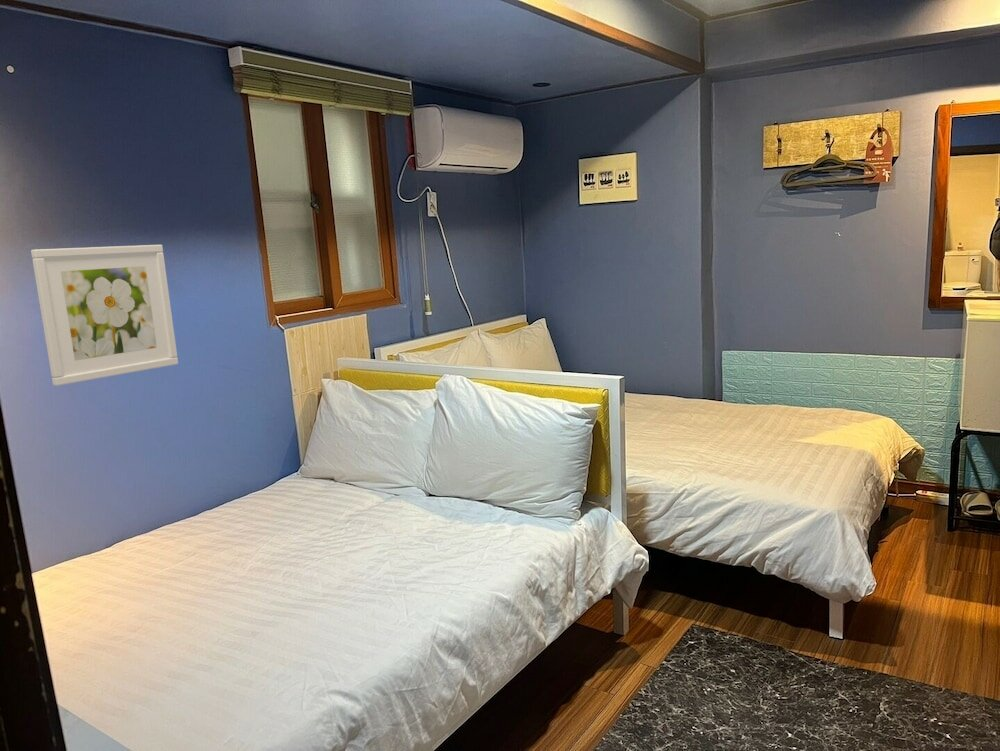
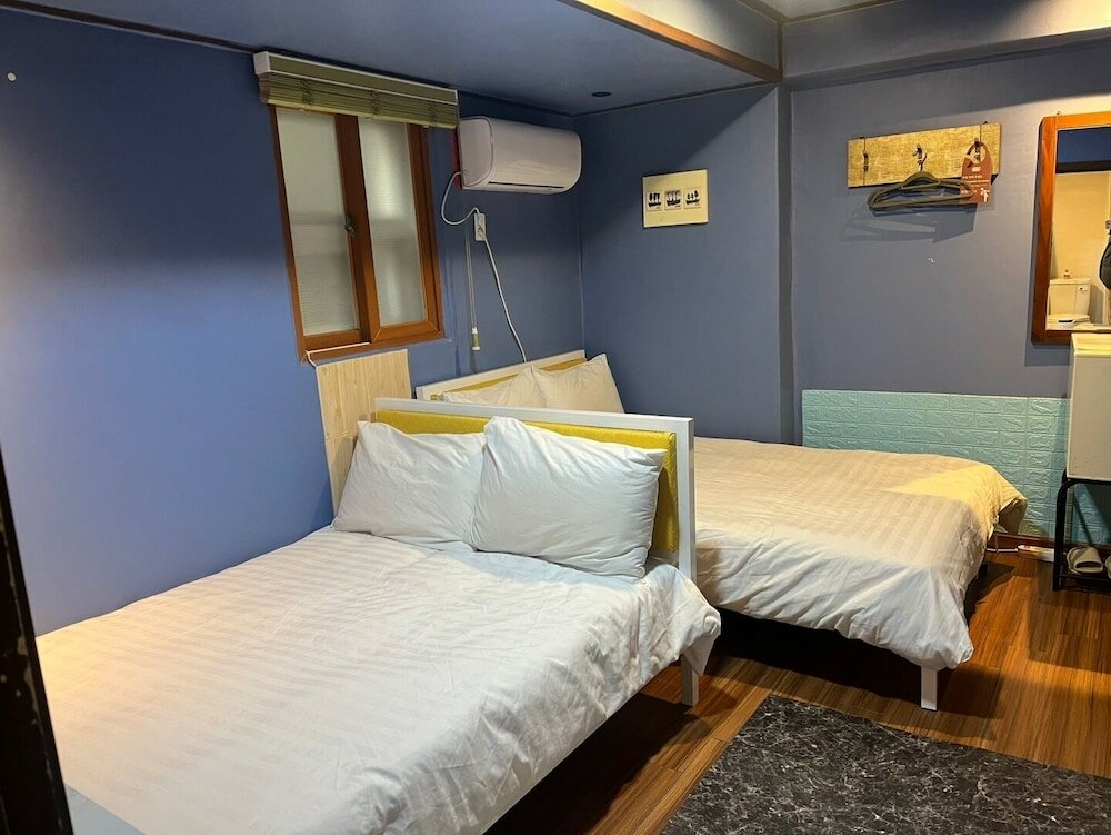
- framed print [30,244,179,387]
